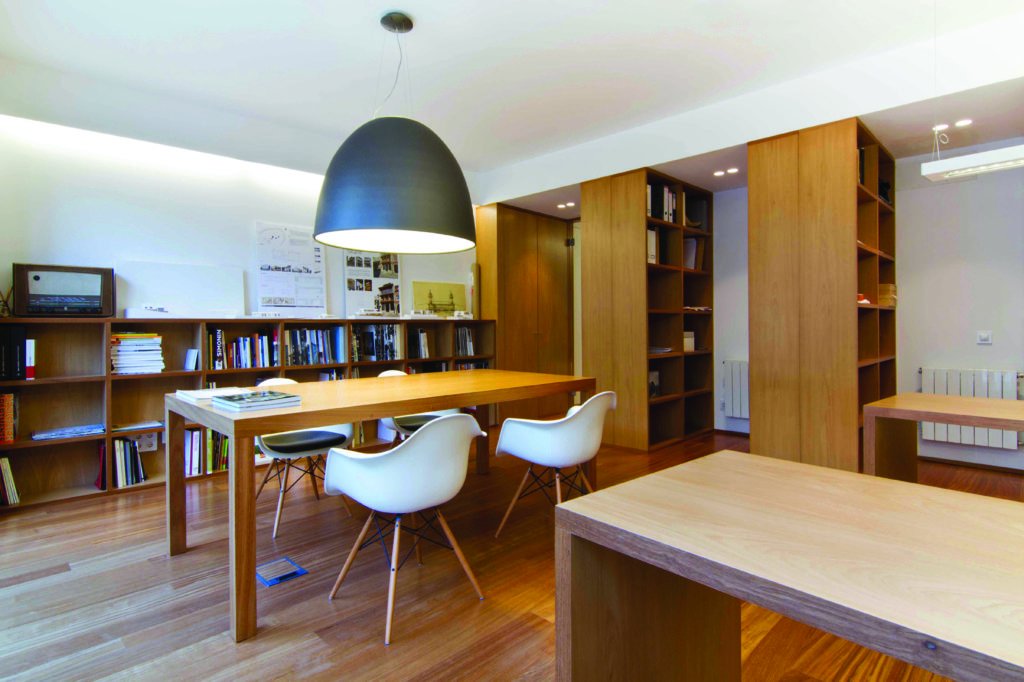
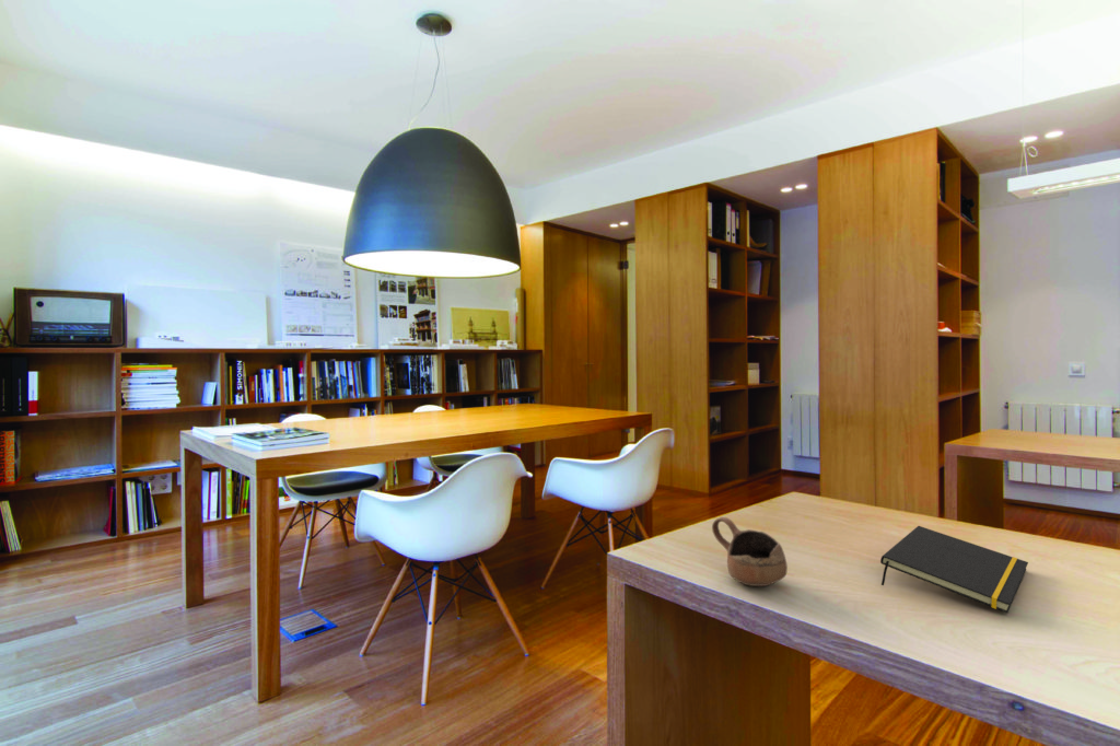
+ cup [711,516,789,587]
+ notepad [879,525,1029,614]
